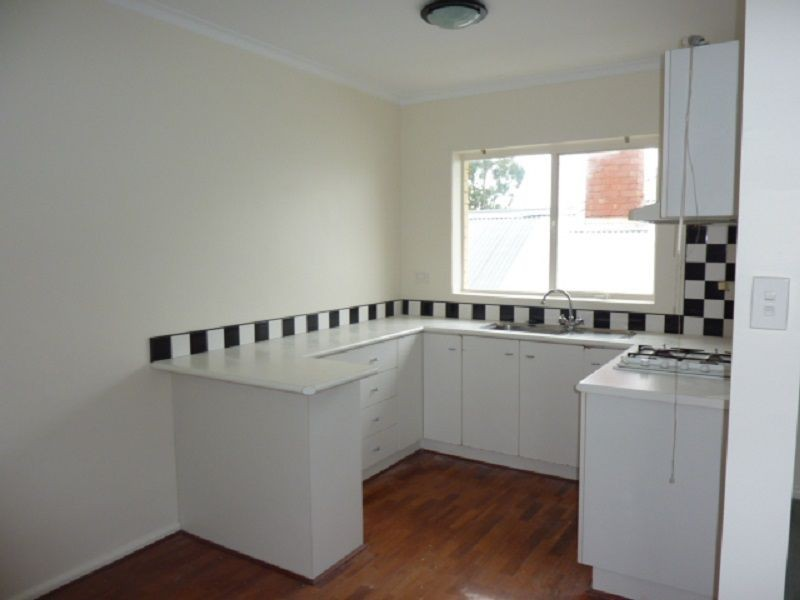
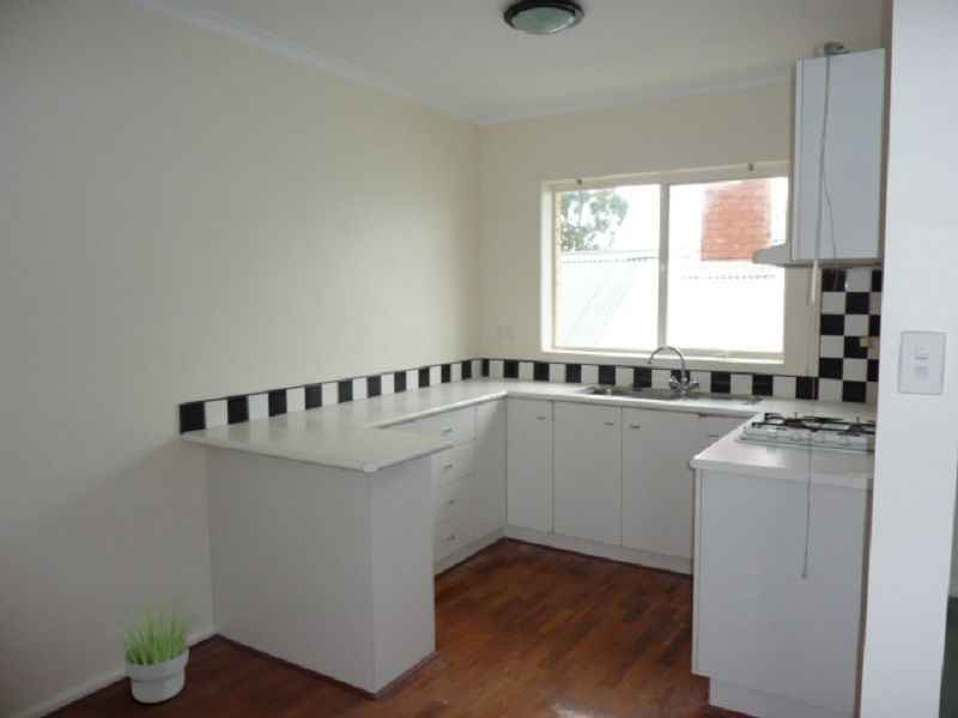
+ potted plant [101,594,204,704]
